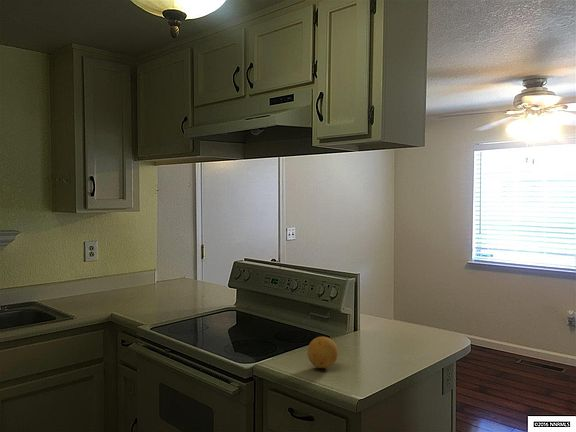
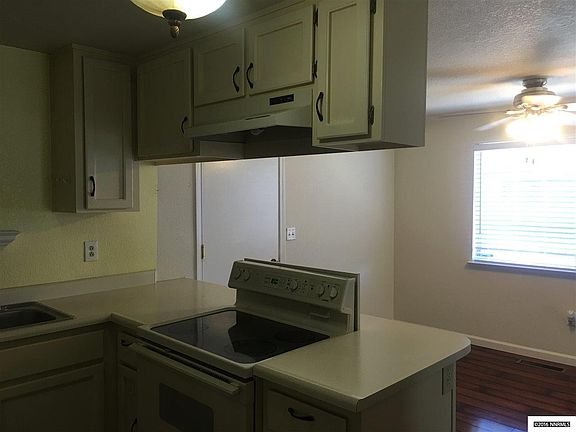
- fruit [306,336,339,369]
